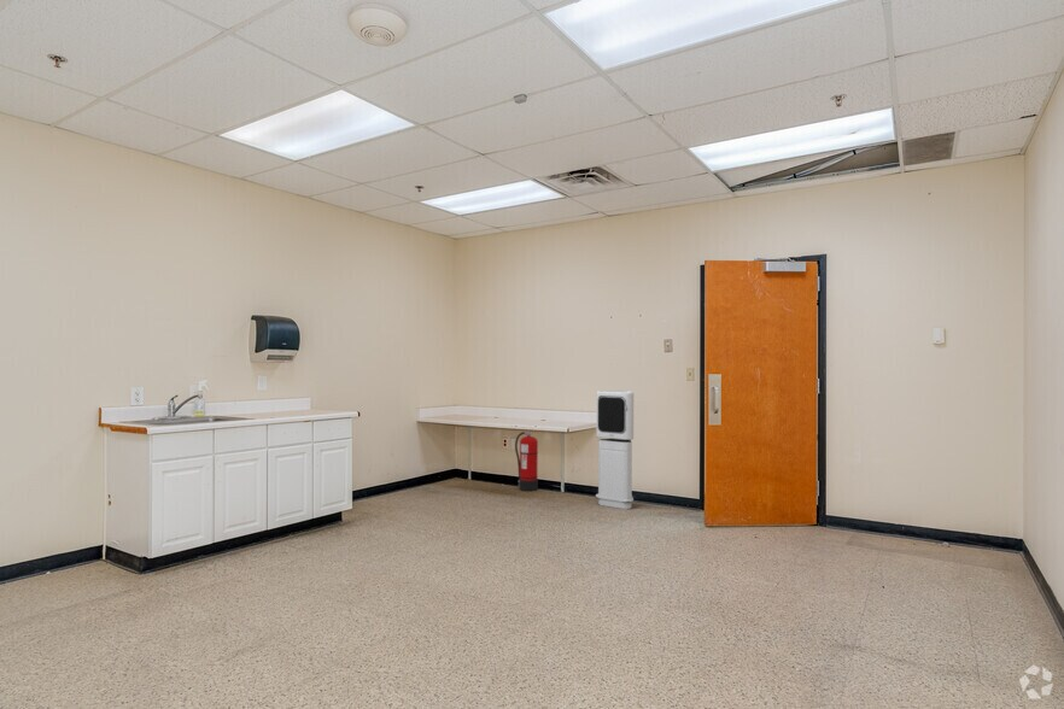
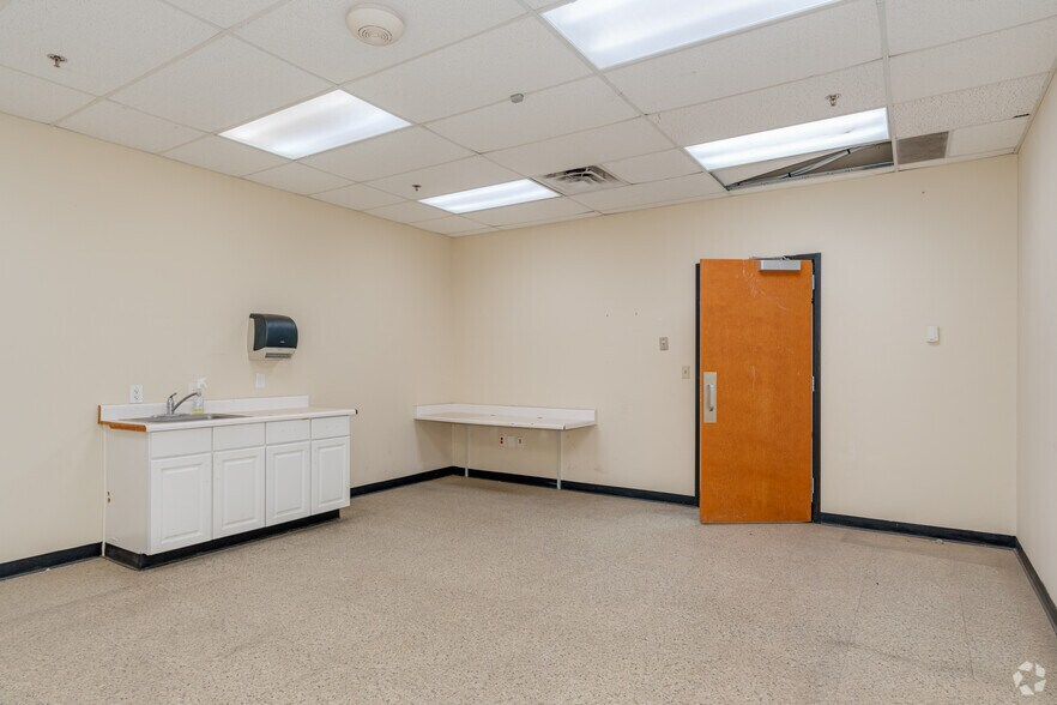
- air purifier [595,389,635,510]
- fire extinguisher [514,429,540,492]
